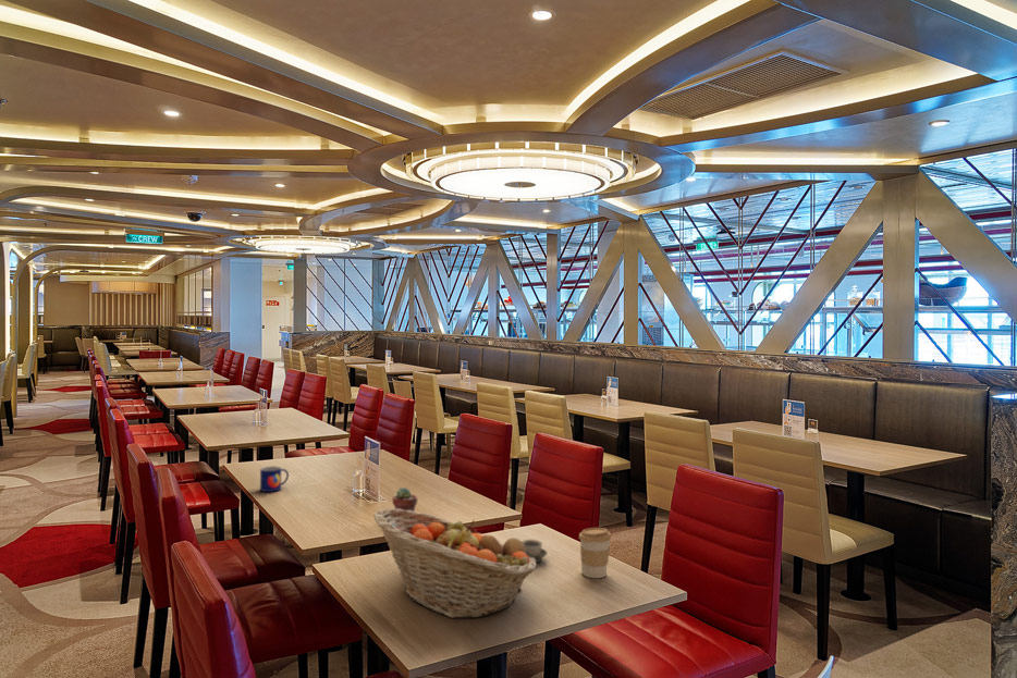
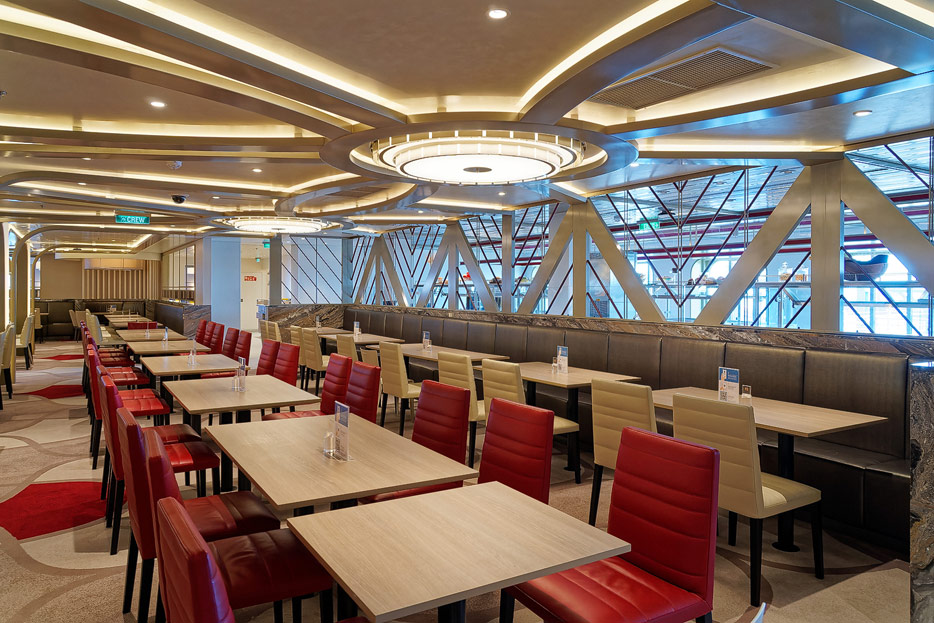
- cup [520,539,549,564]
- mug [259,465,290,493]
- coffee cup [578,527,612,579]
- fruit basket [372,507,538,619]
- potted succulent [391,486,418,513]
